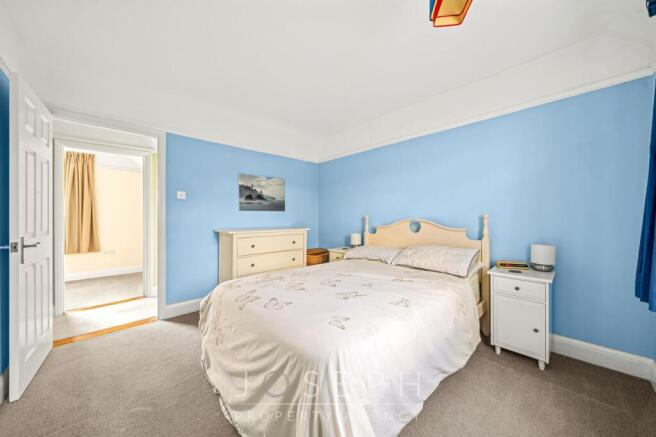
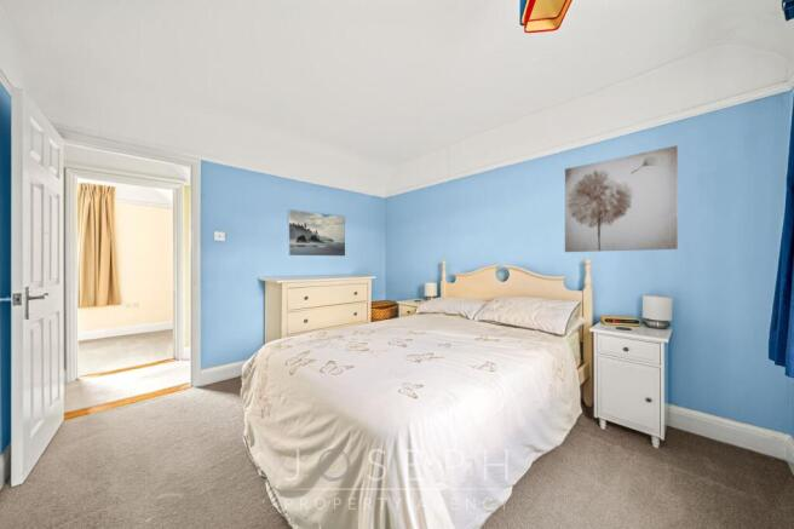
+ wall art [564,144,679,253]
